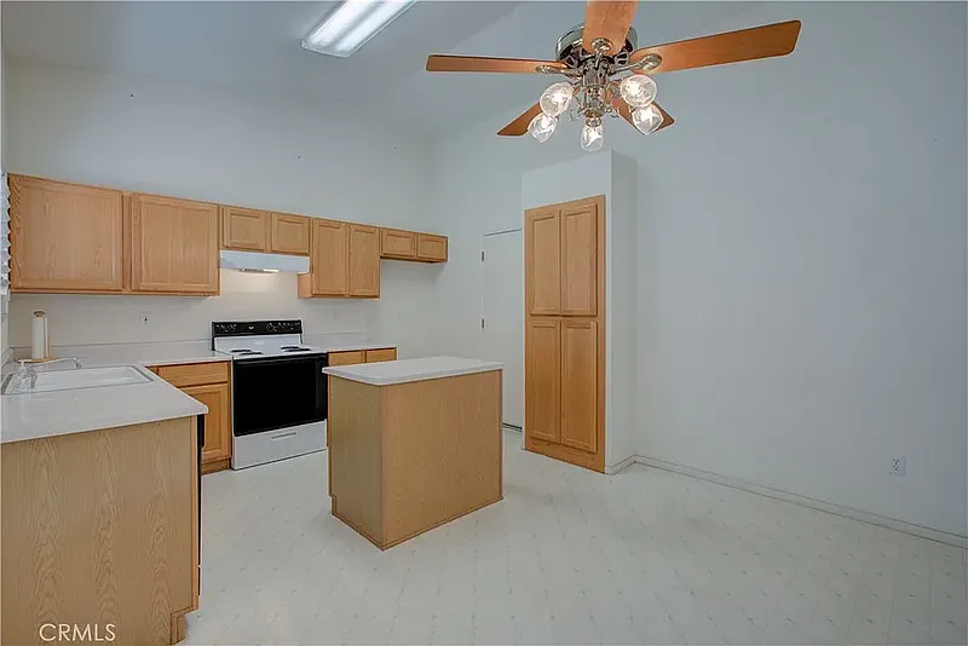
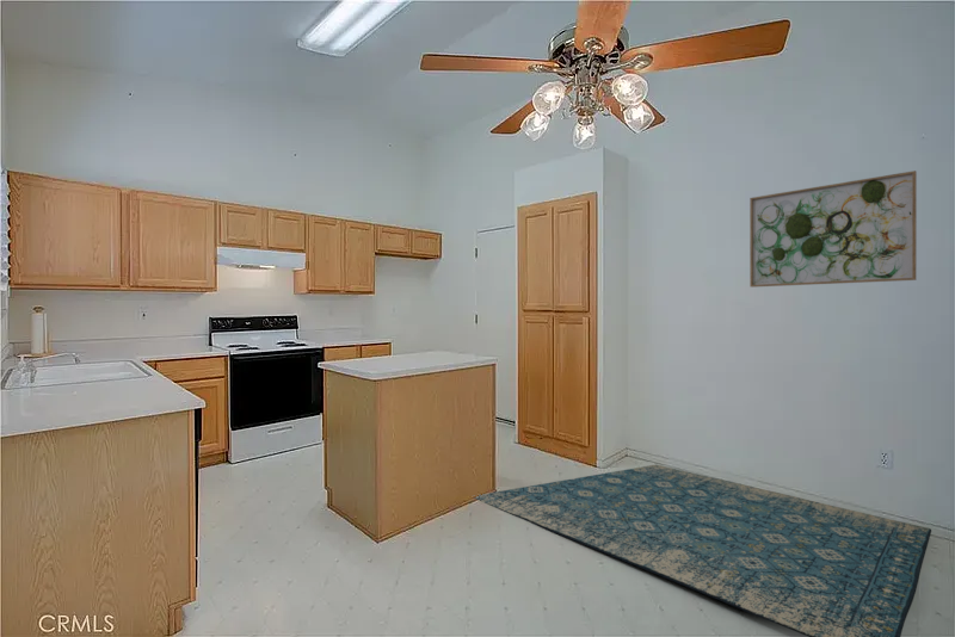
+ wall art [748,169,918,289]
+ rug [473,464,932,637]
